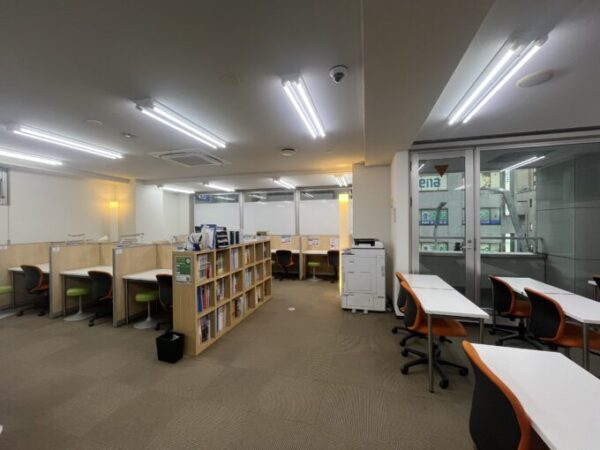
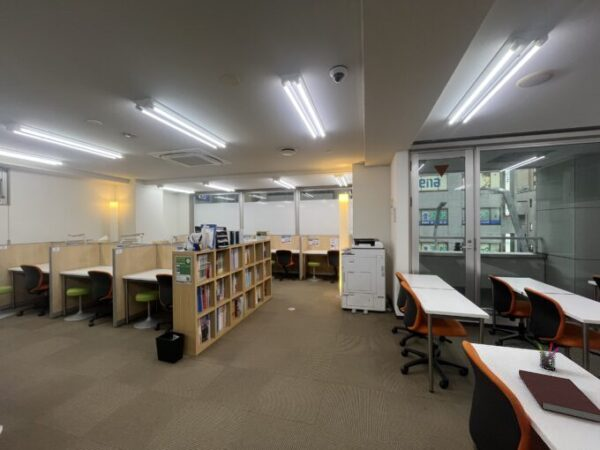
+ pen holder [537,342,560,371]
+ notebook [518,369,600,423]
